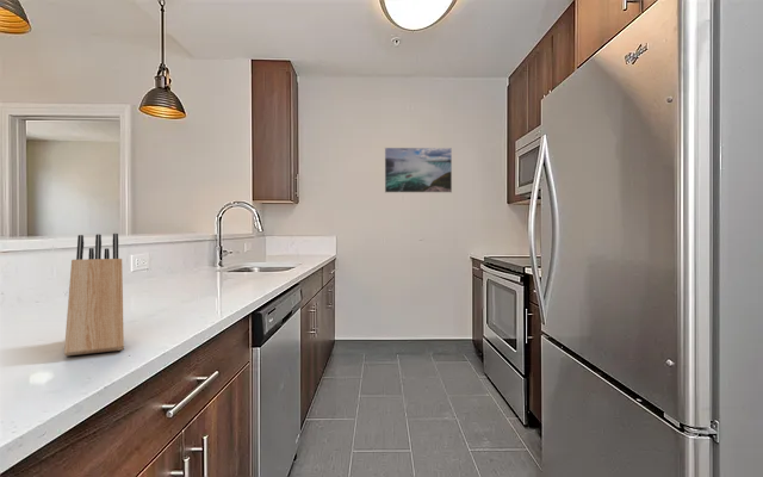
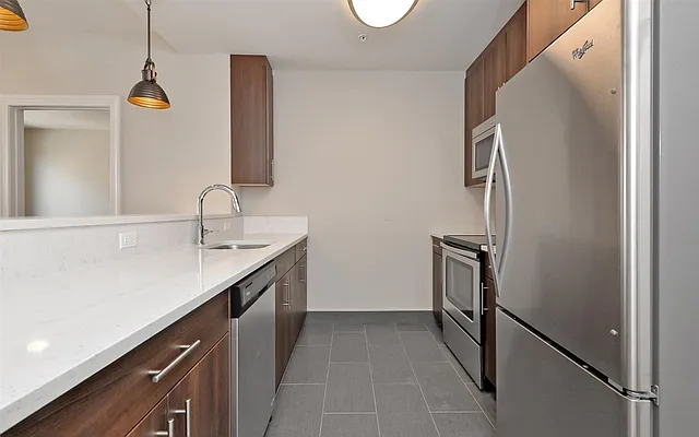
- knife block [63,233,125,357]
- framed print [384,147,453,194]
